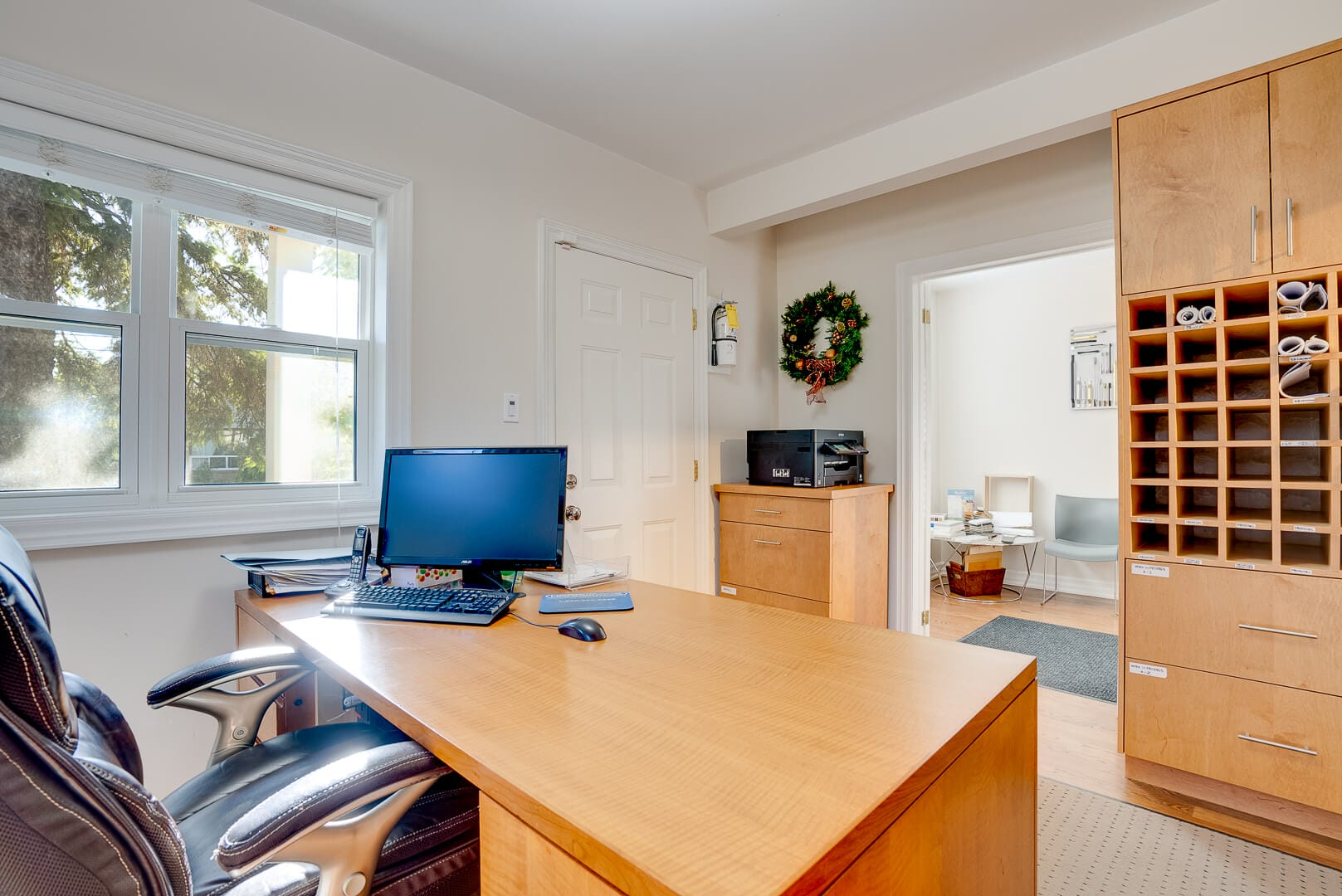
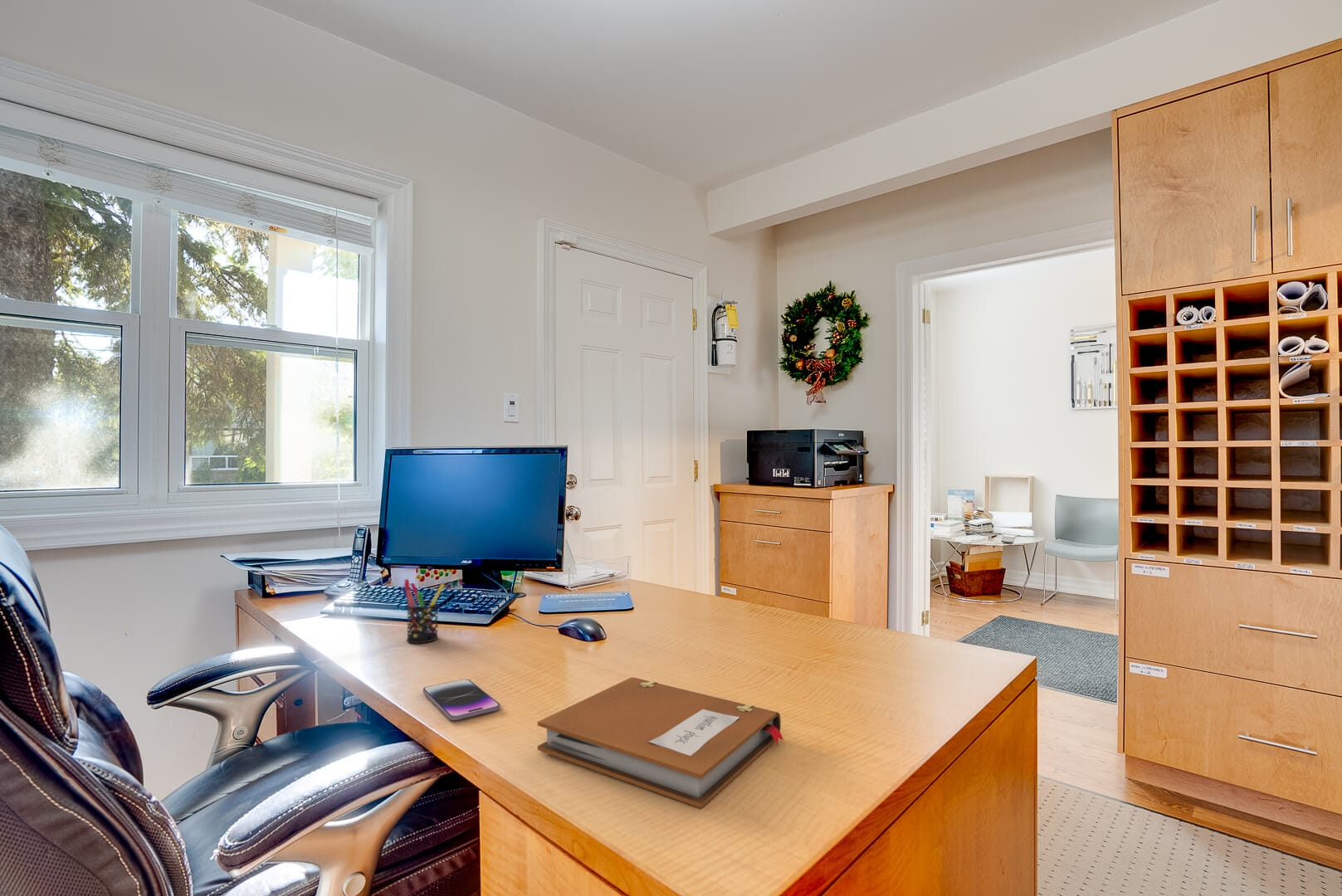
+ notebook [537,677,784,809]
+ pen holder [400,578,446,644]
+ smartphone [422,679,501,721]
